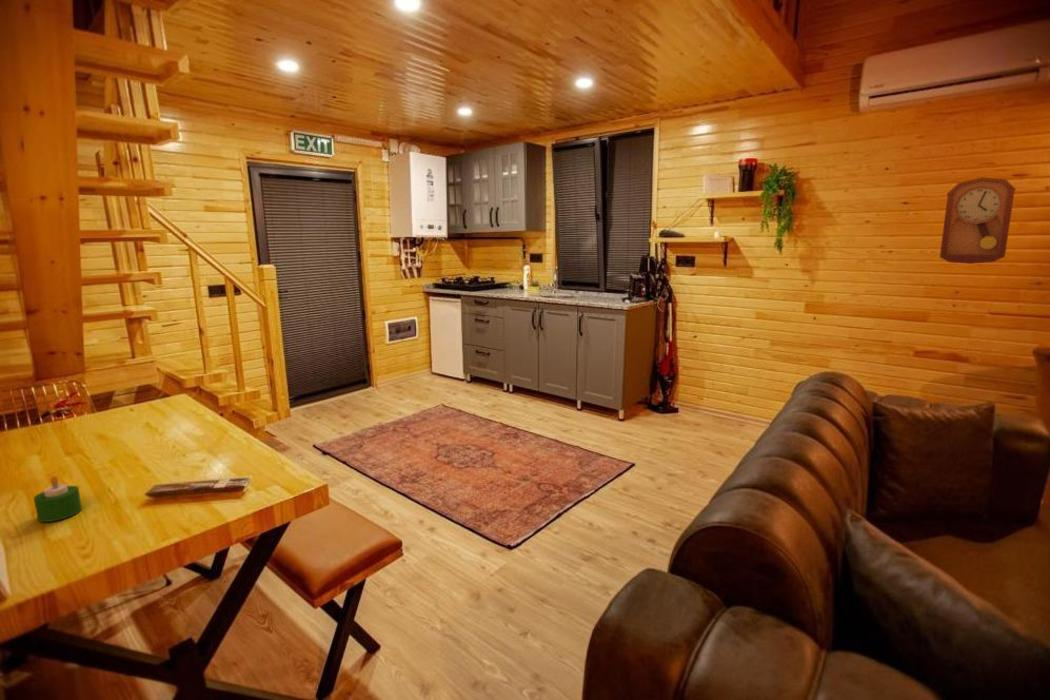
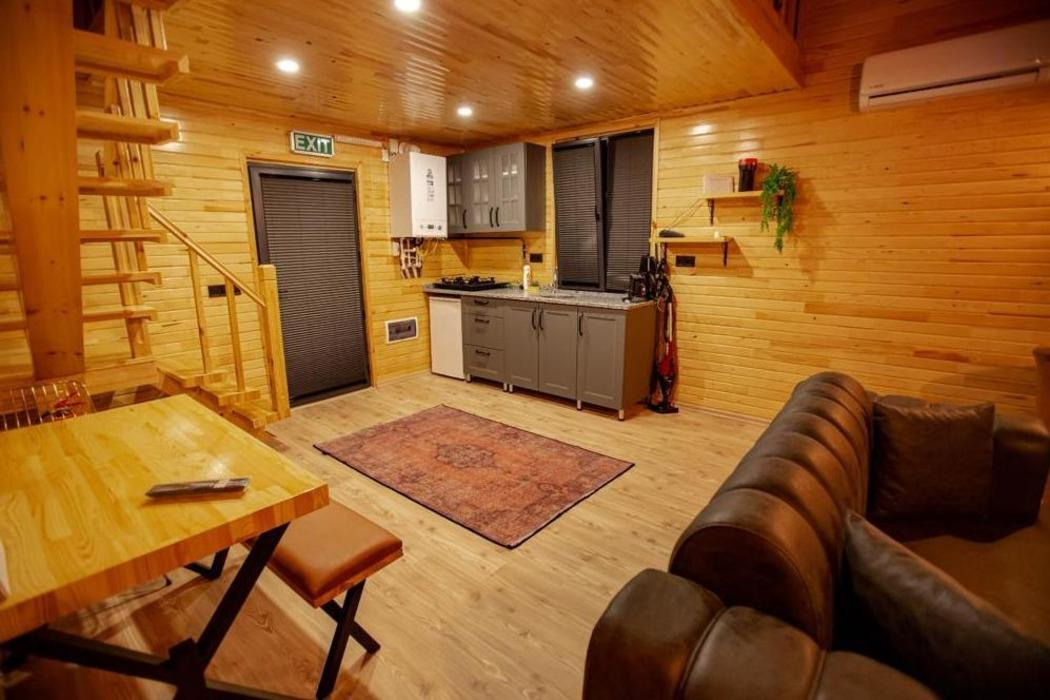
- candle [33,475,83,523]
- pendulum clock [939,176,1017,265]
